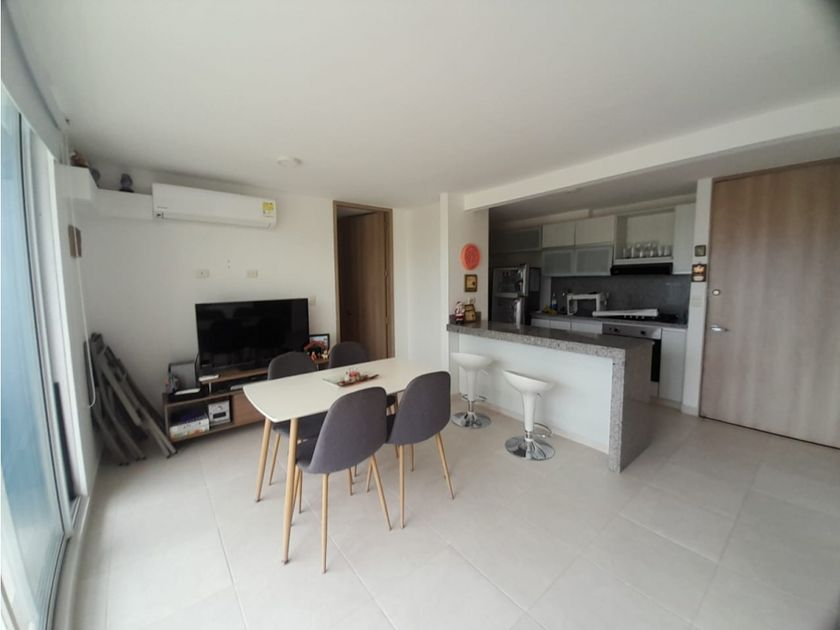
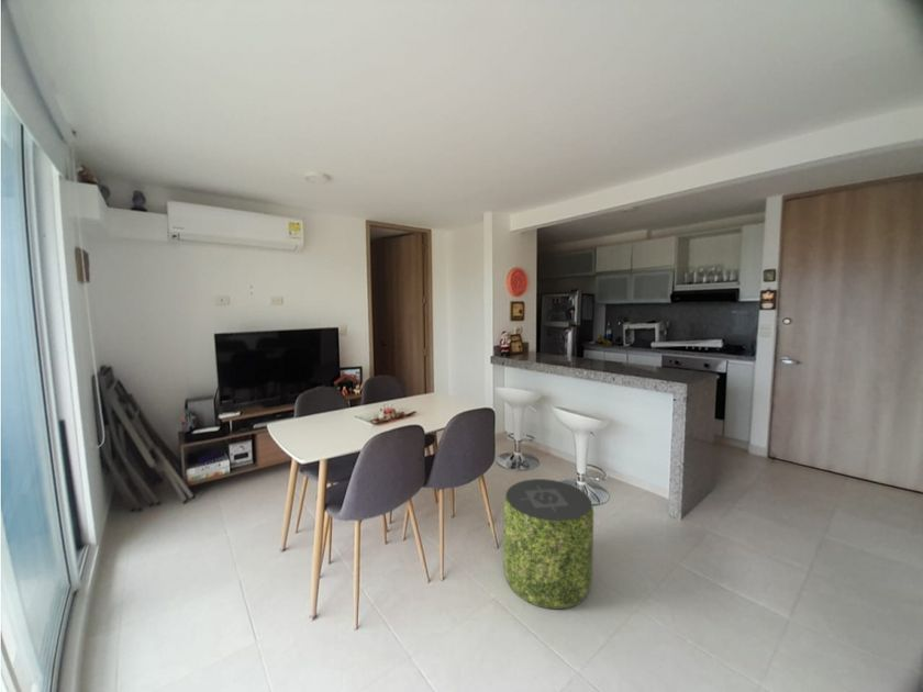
+ pouf [502,478,594,610]
